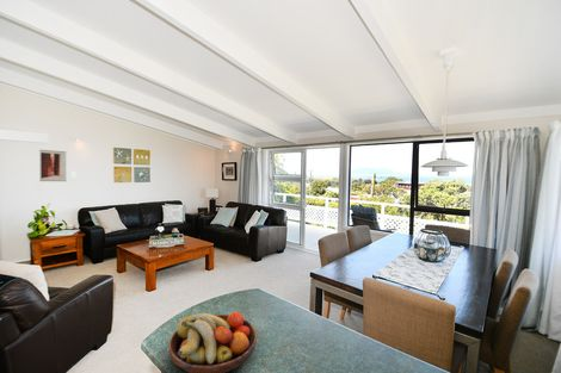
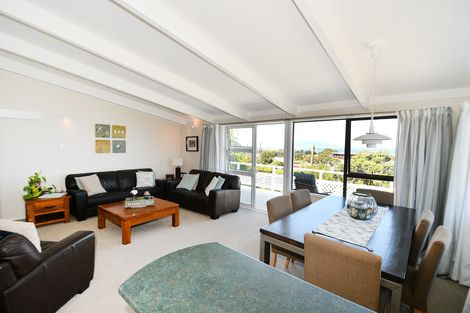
- wall art [38,149,67,182]
- fruit bowl [167,311,258,373]
